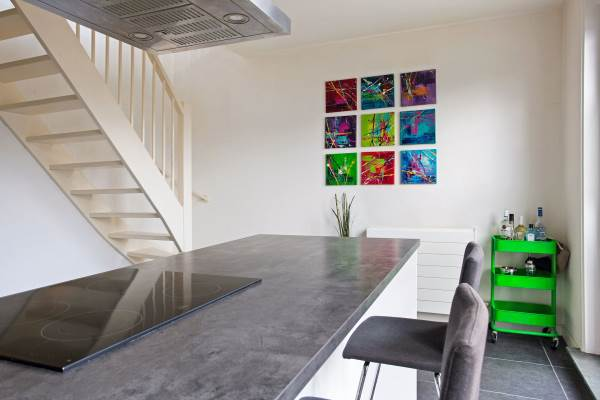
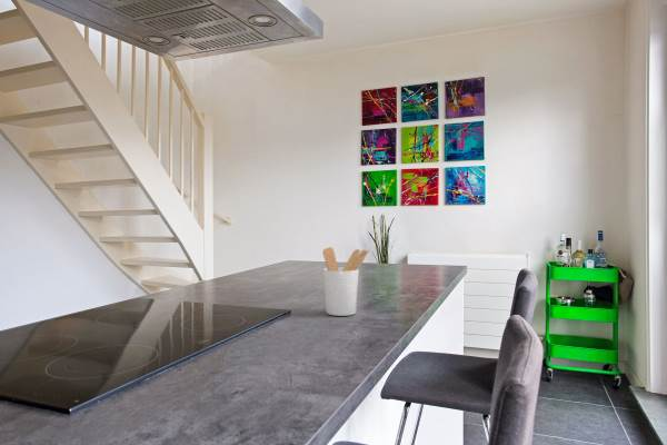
+ utensil holder [321,246,370,317]
